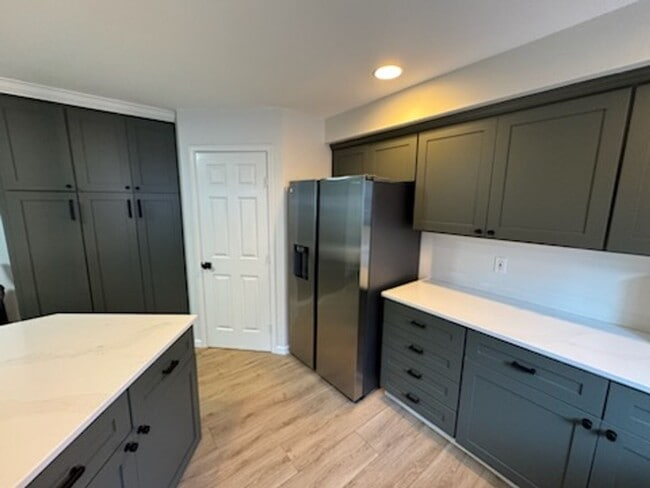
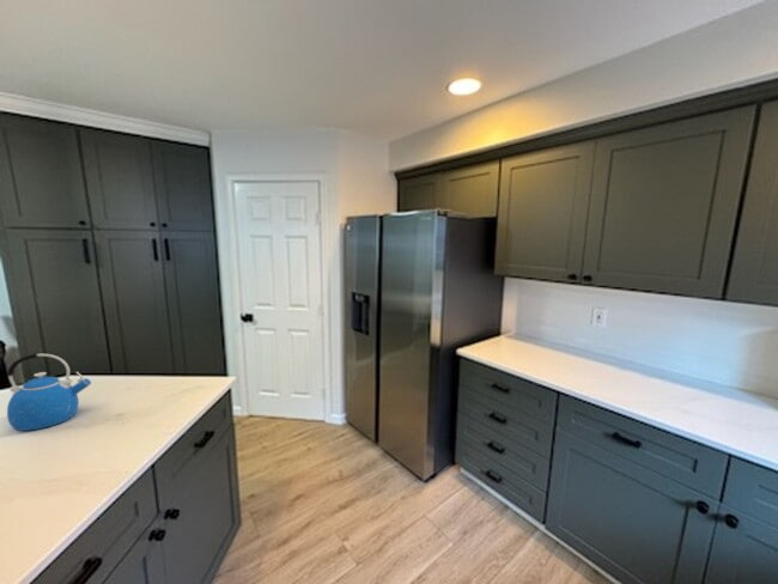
+ kettle [6,352,92,432]
